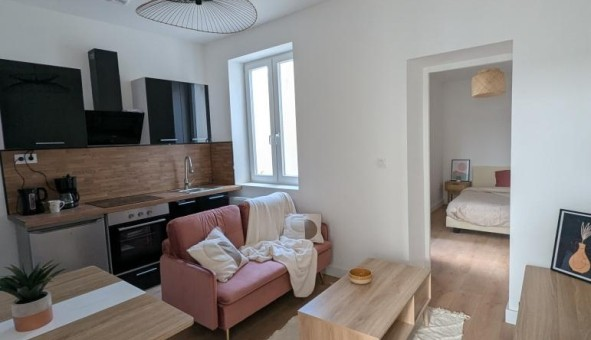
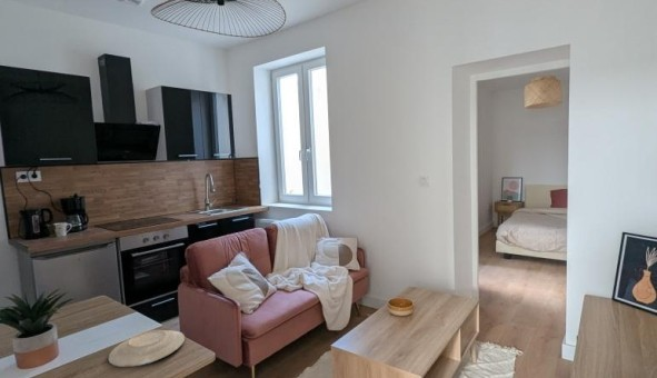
+ plate [108,329,186,368]
